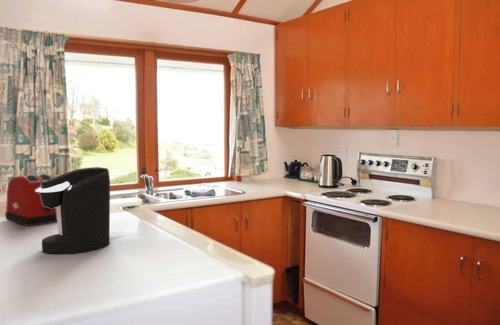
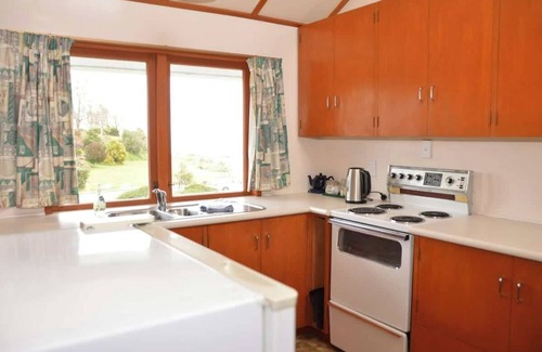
- coffee maker [35,166,111,255]
- toaster [4,173,58,227]
